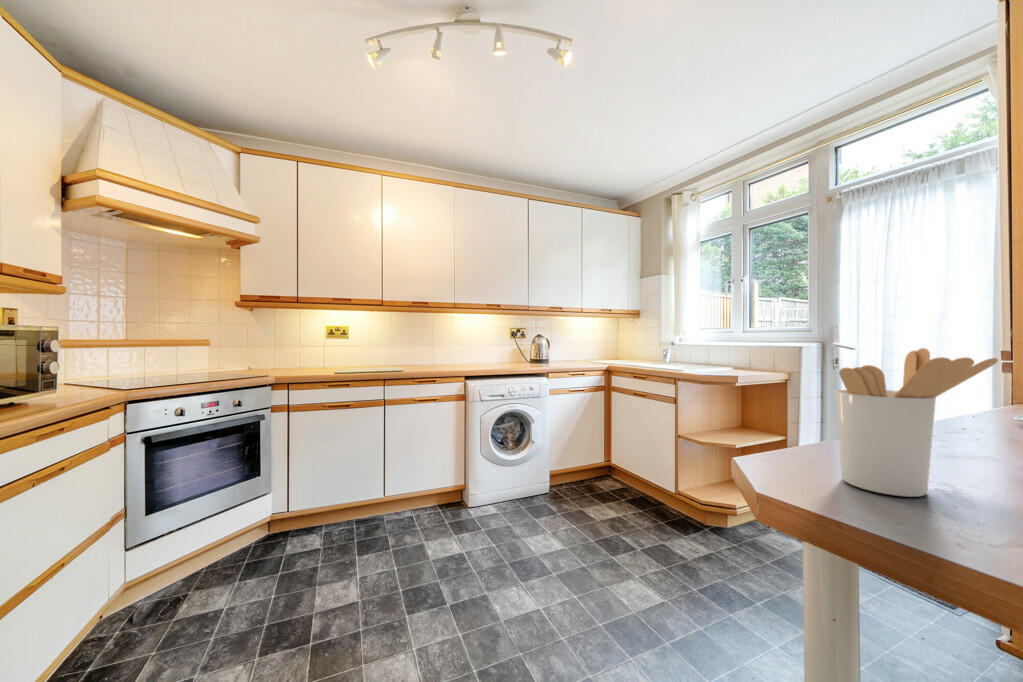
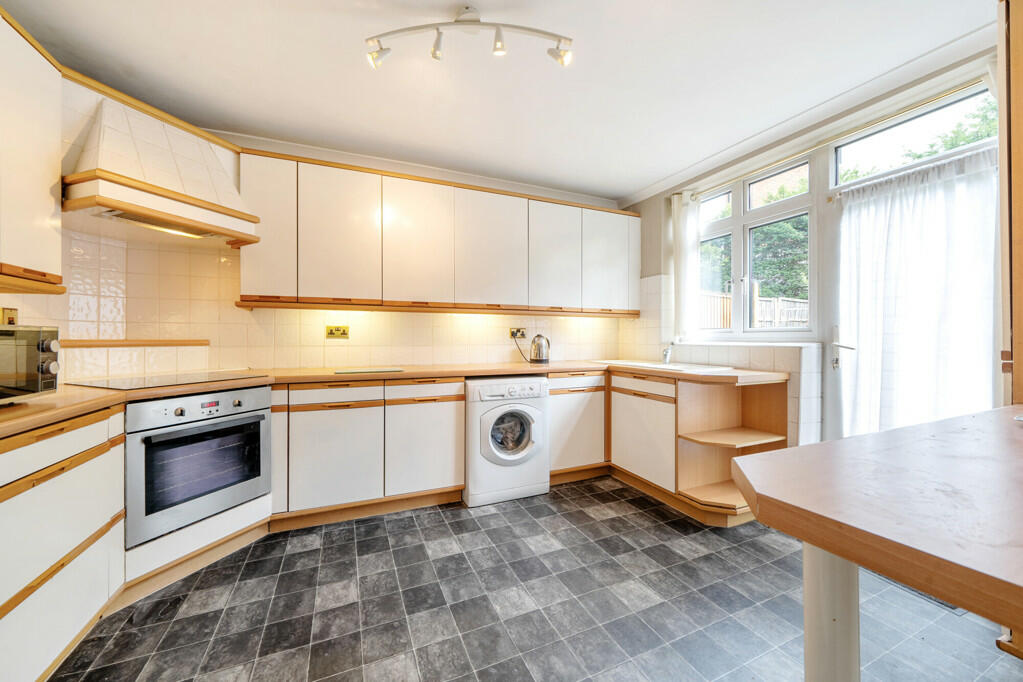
- utensil holder [834,347,999,498]
